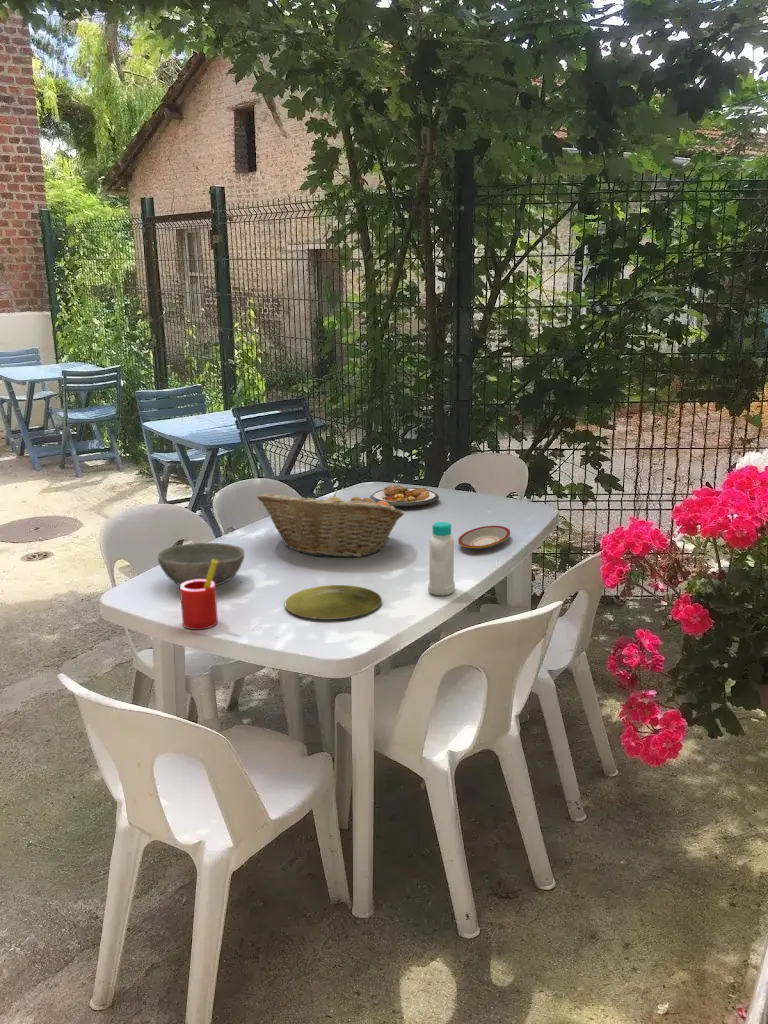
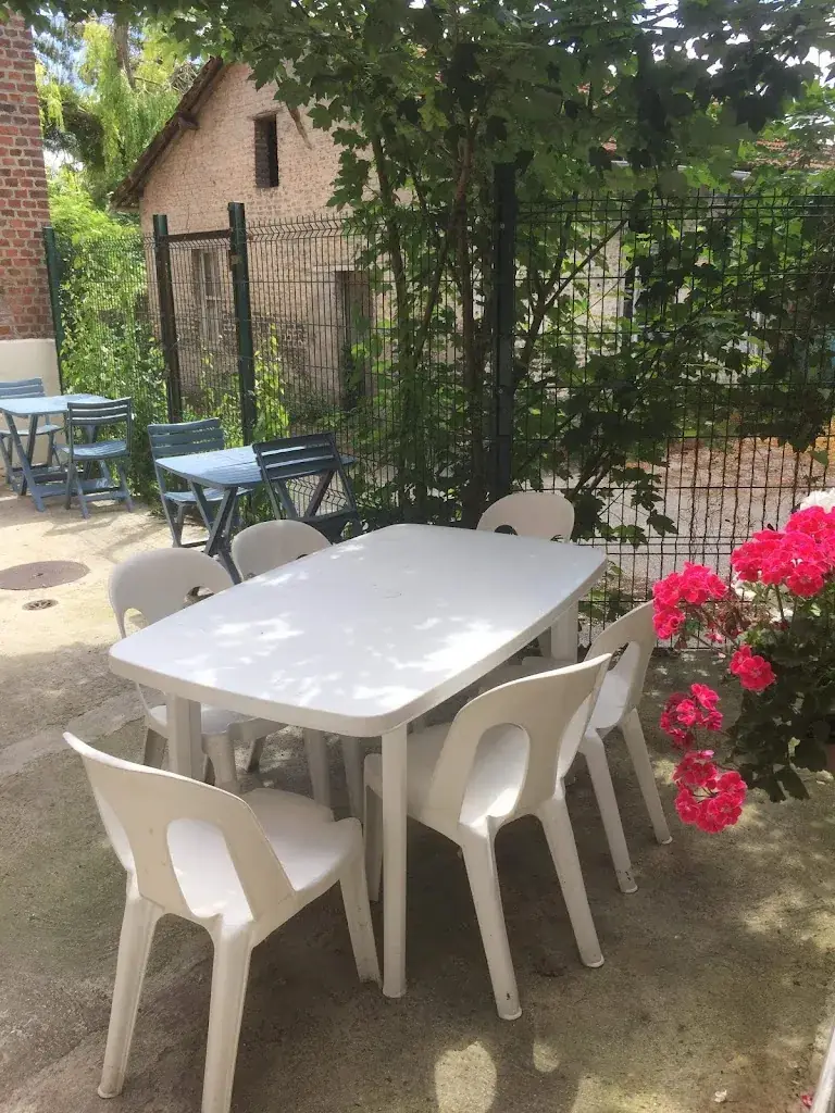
- plate [284,584,383,621]
- bottle [427,521,456,596]
- straw [179,560,219,631]
- fruit basket [256,488,406,558]
- bowl [157,542,246,587]
- plate [457,525,511,550]
- plate [369,484,440,510]
